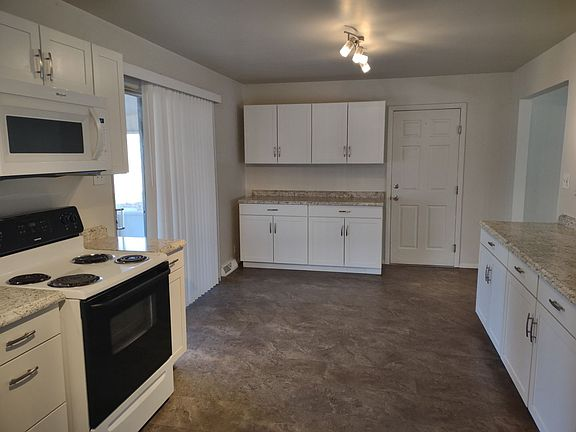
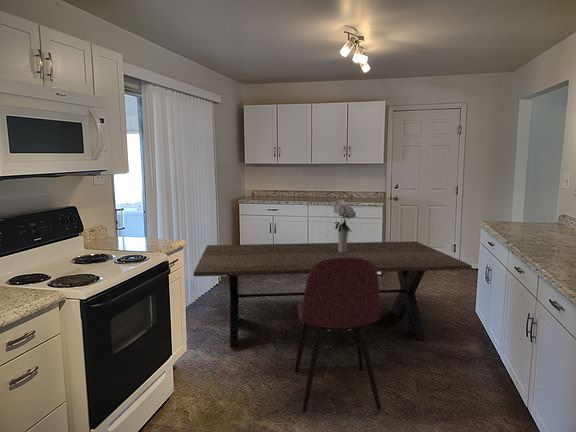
+ dining chair [294,258,382,414]
+ bouquet [333,198,357,253]
+ dining table [193,240,473,349]
